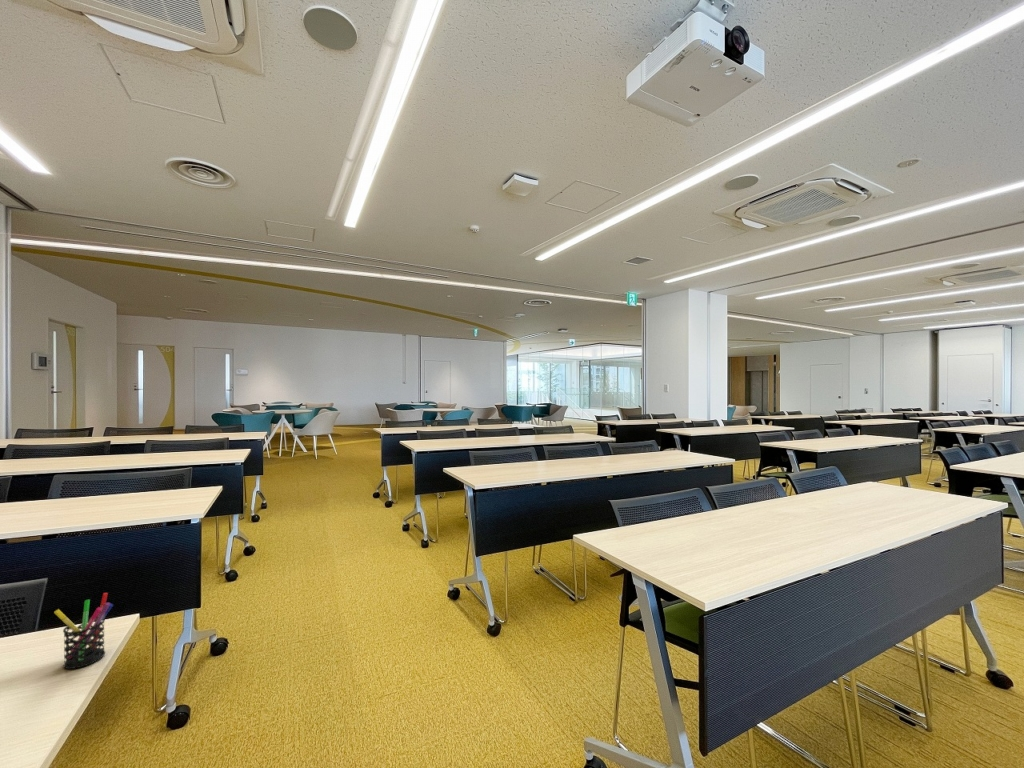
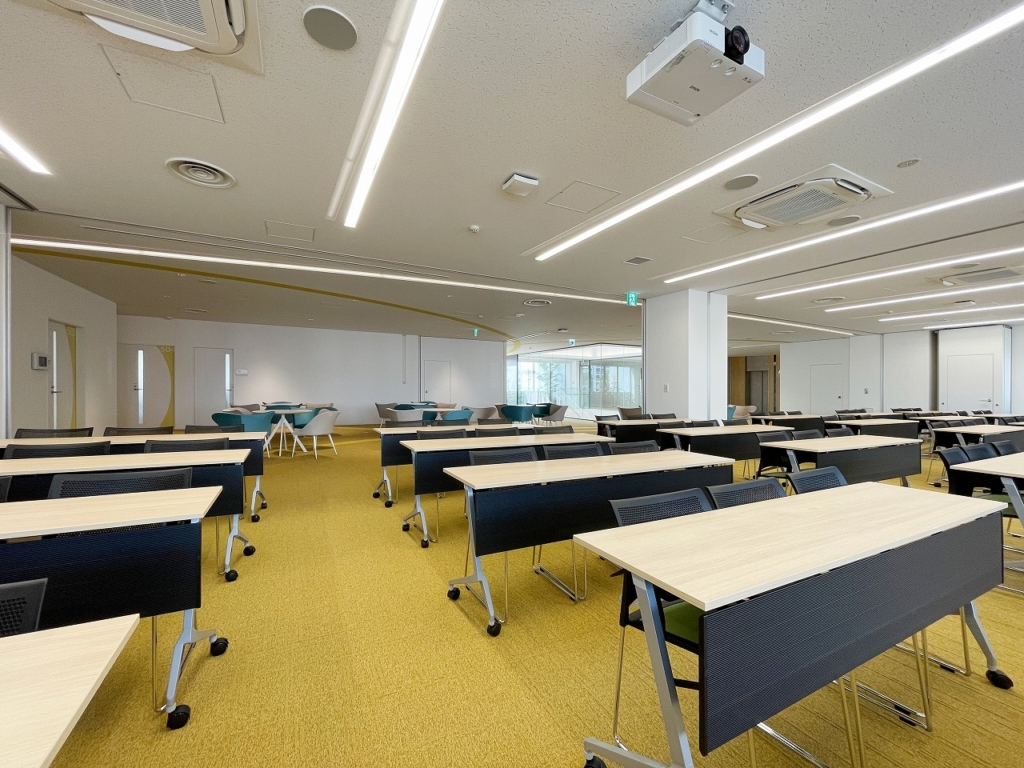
- pen holder [53,592,114,670]
